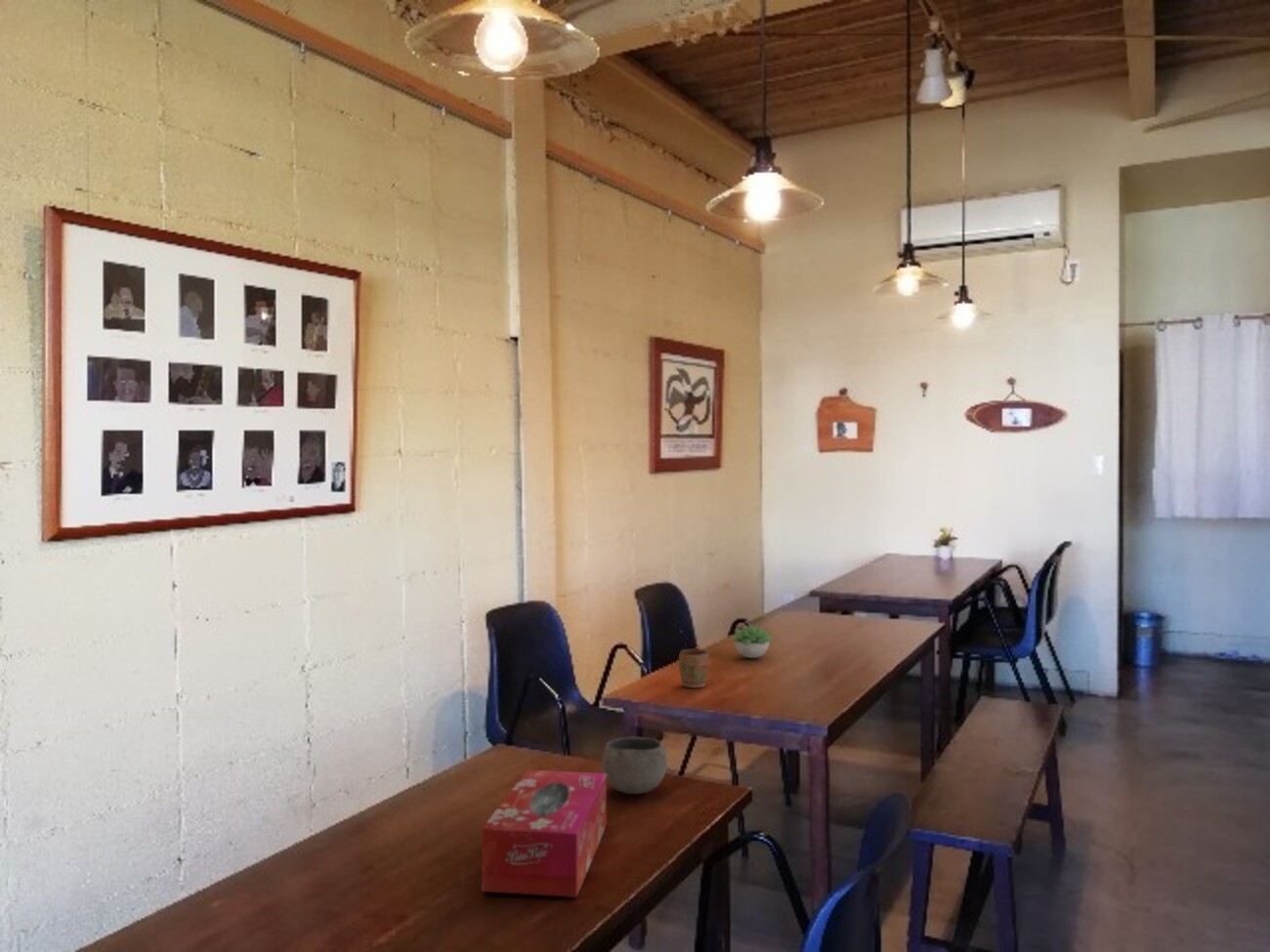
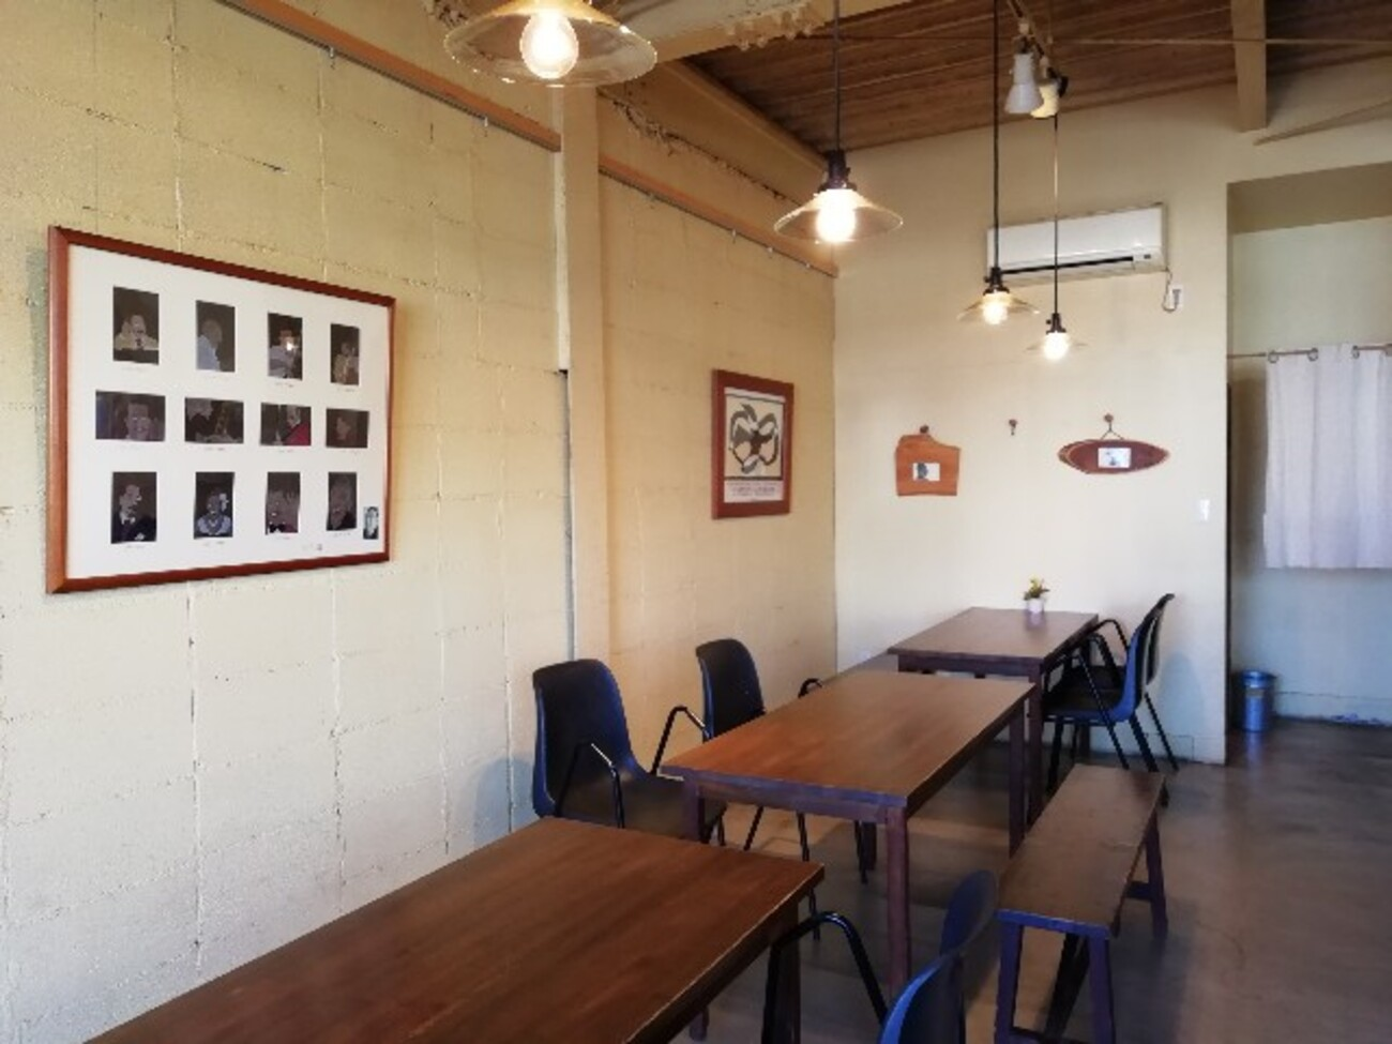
- succulent plant [728,624,776,659]
- bowl [601,736,668,795]
- mug [678,648,710,688]
- tissue box [482,769,608,898]
